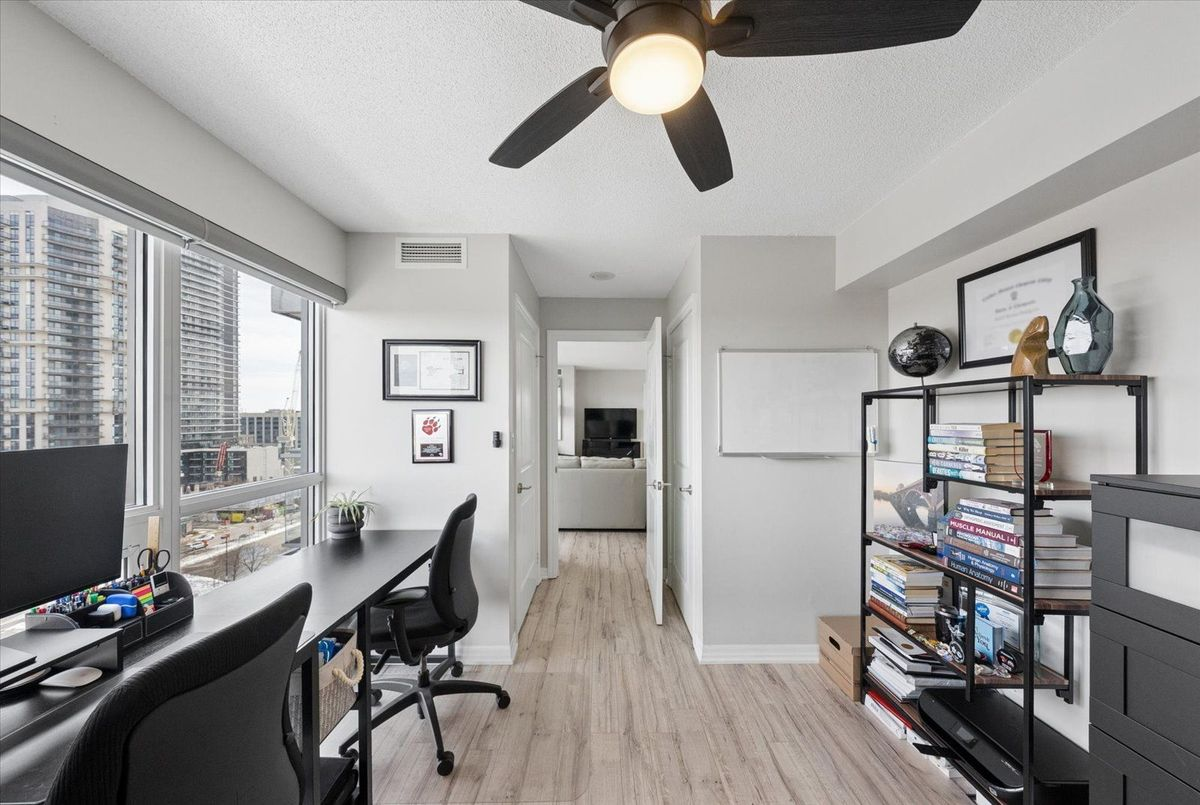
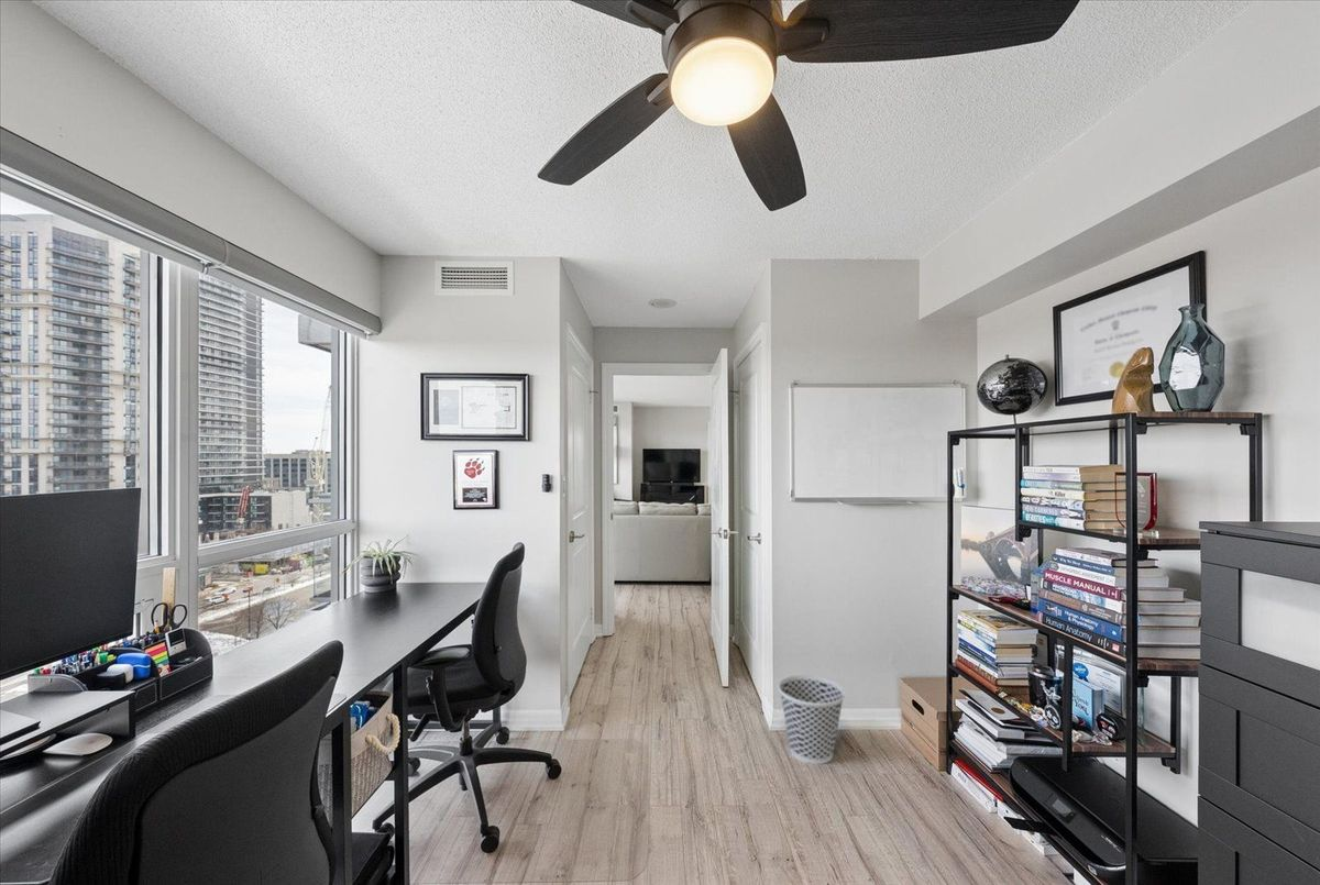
+ wastebasket [778,674,846,765]
